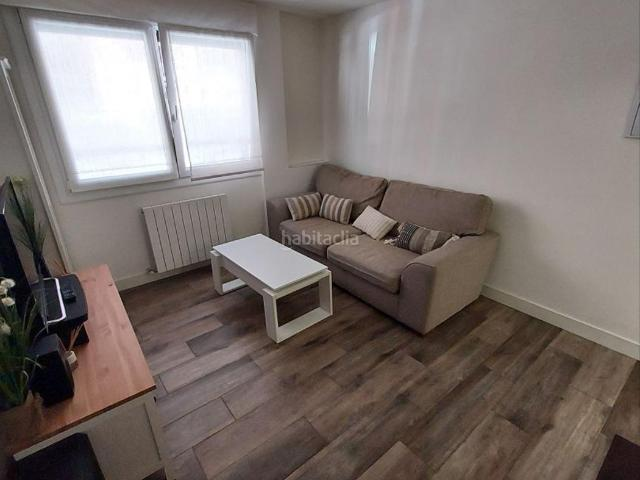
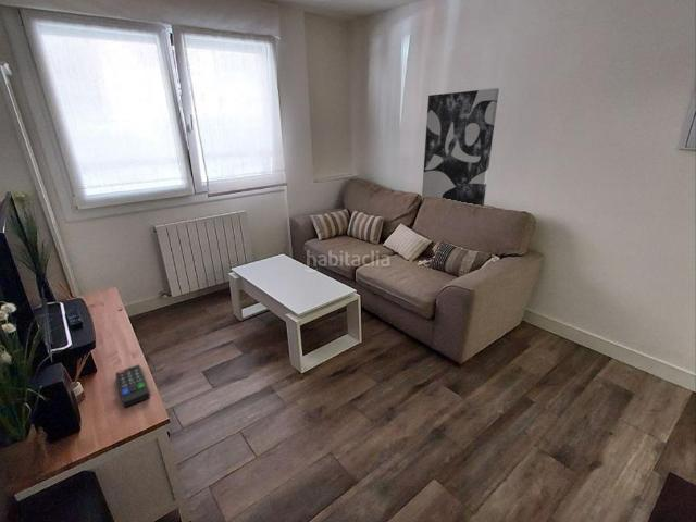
+ remote control [114,363,151,408]
+ wall art [421,87,500,207]
